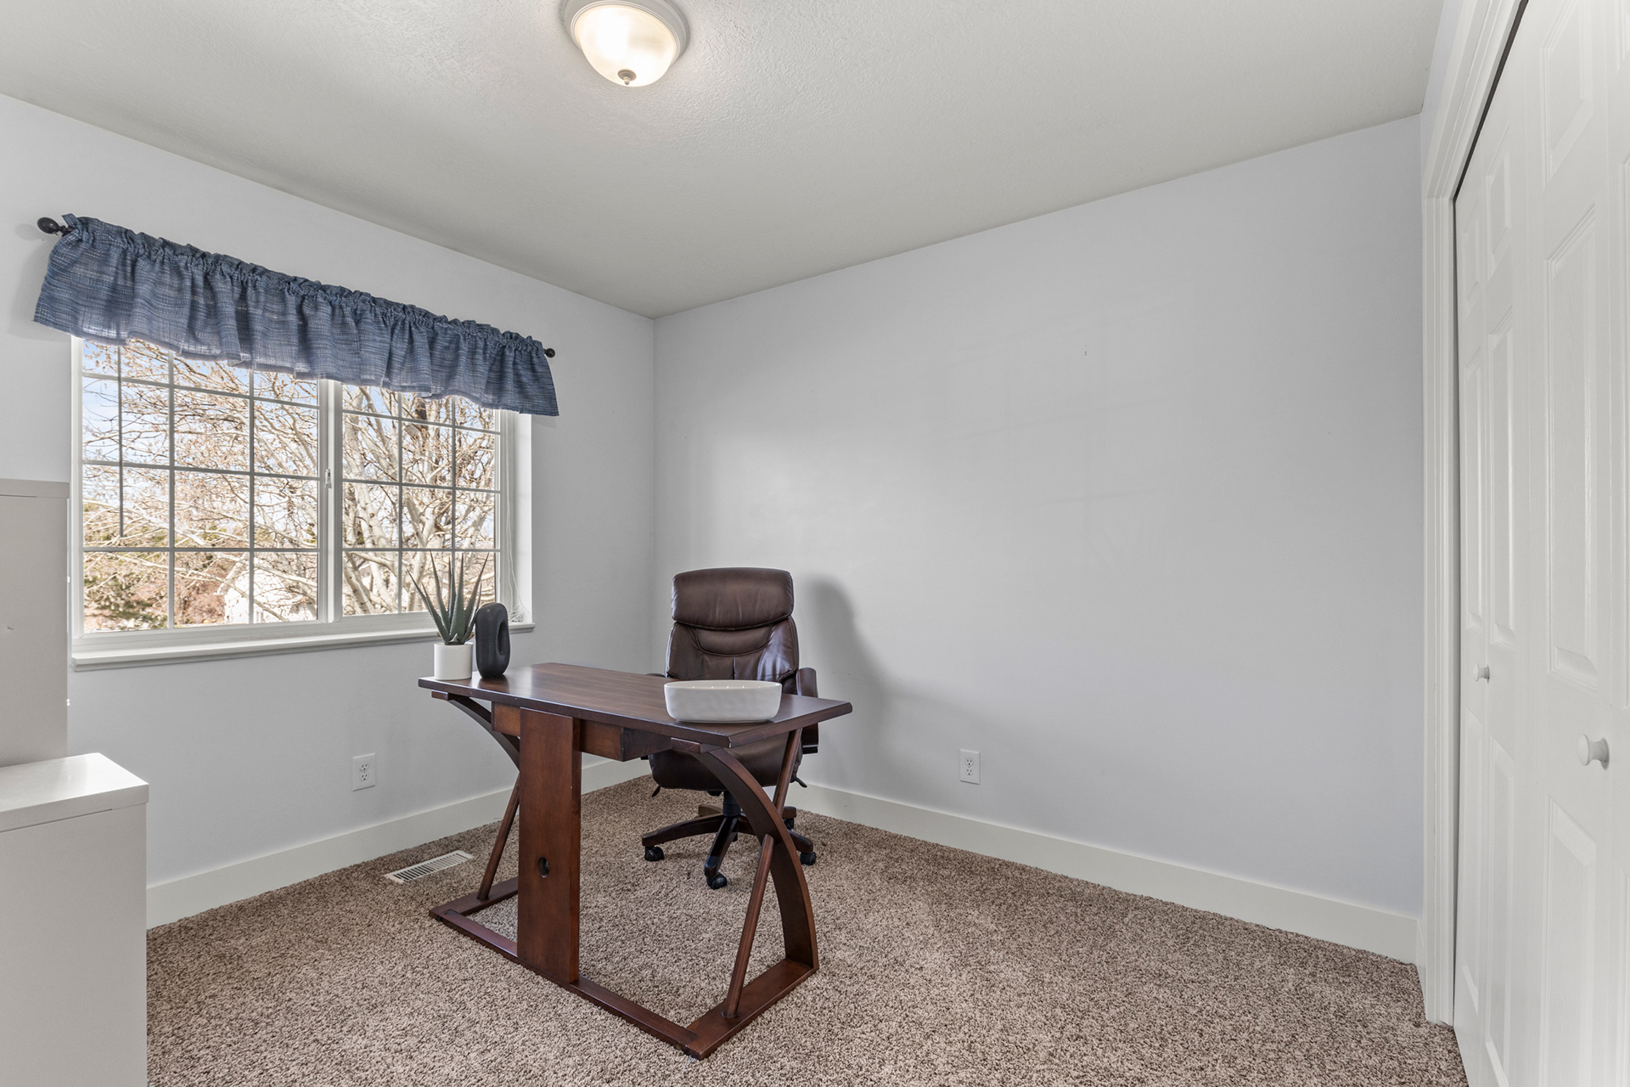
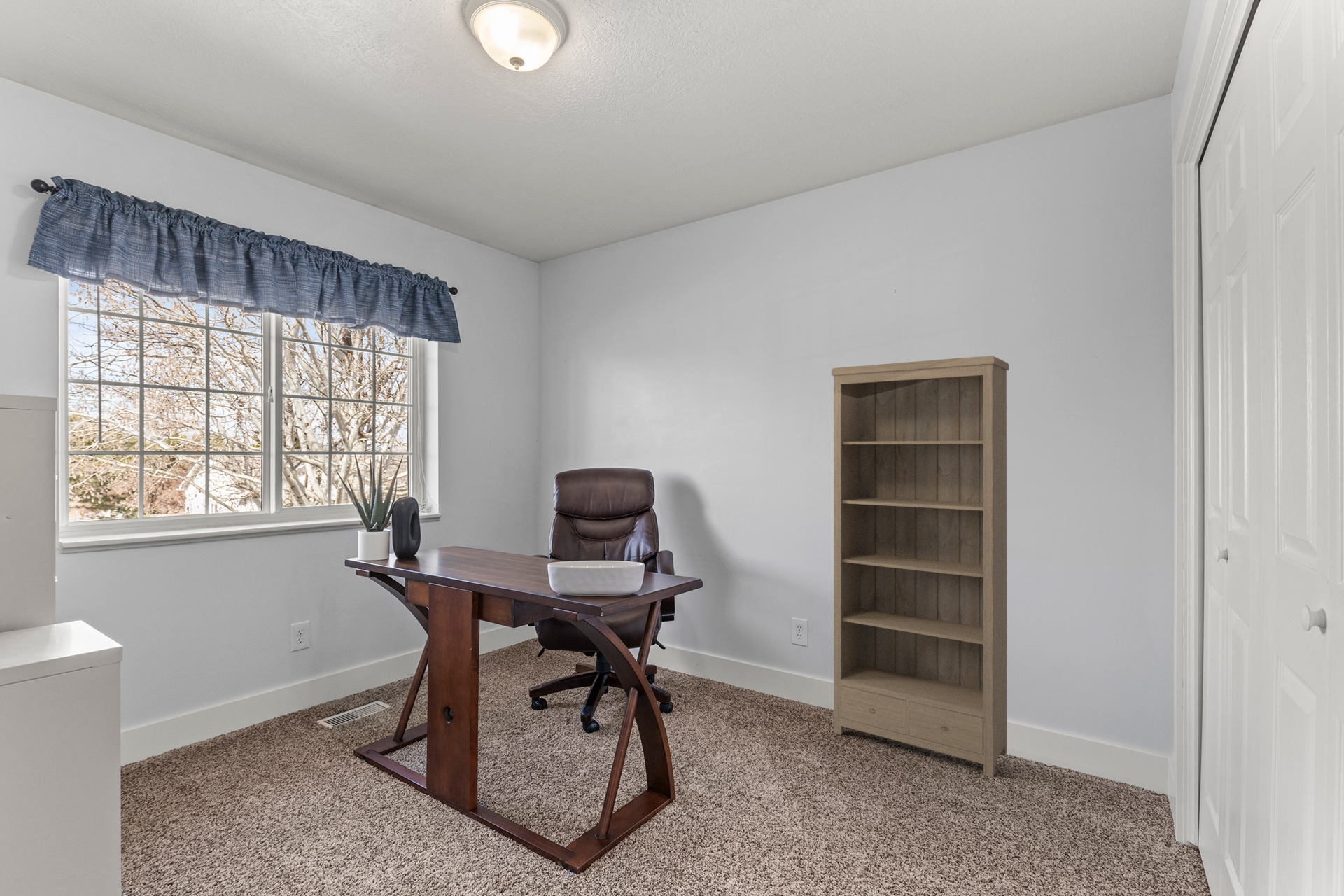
+ bookshelf [831,355,1009,778]
